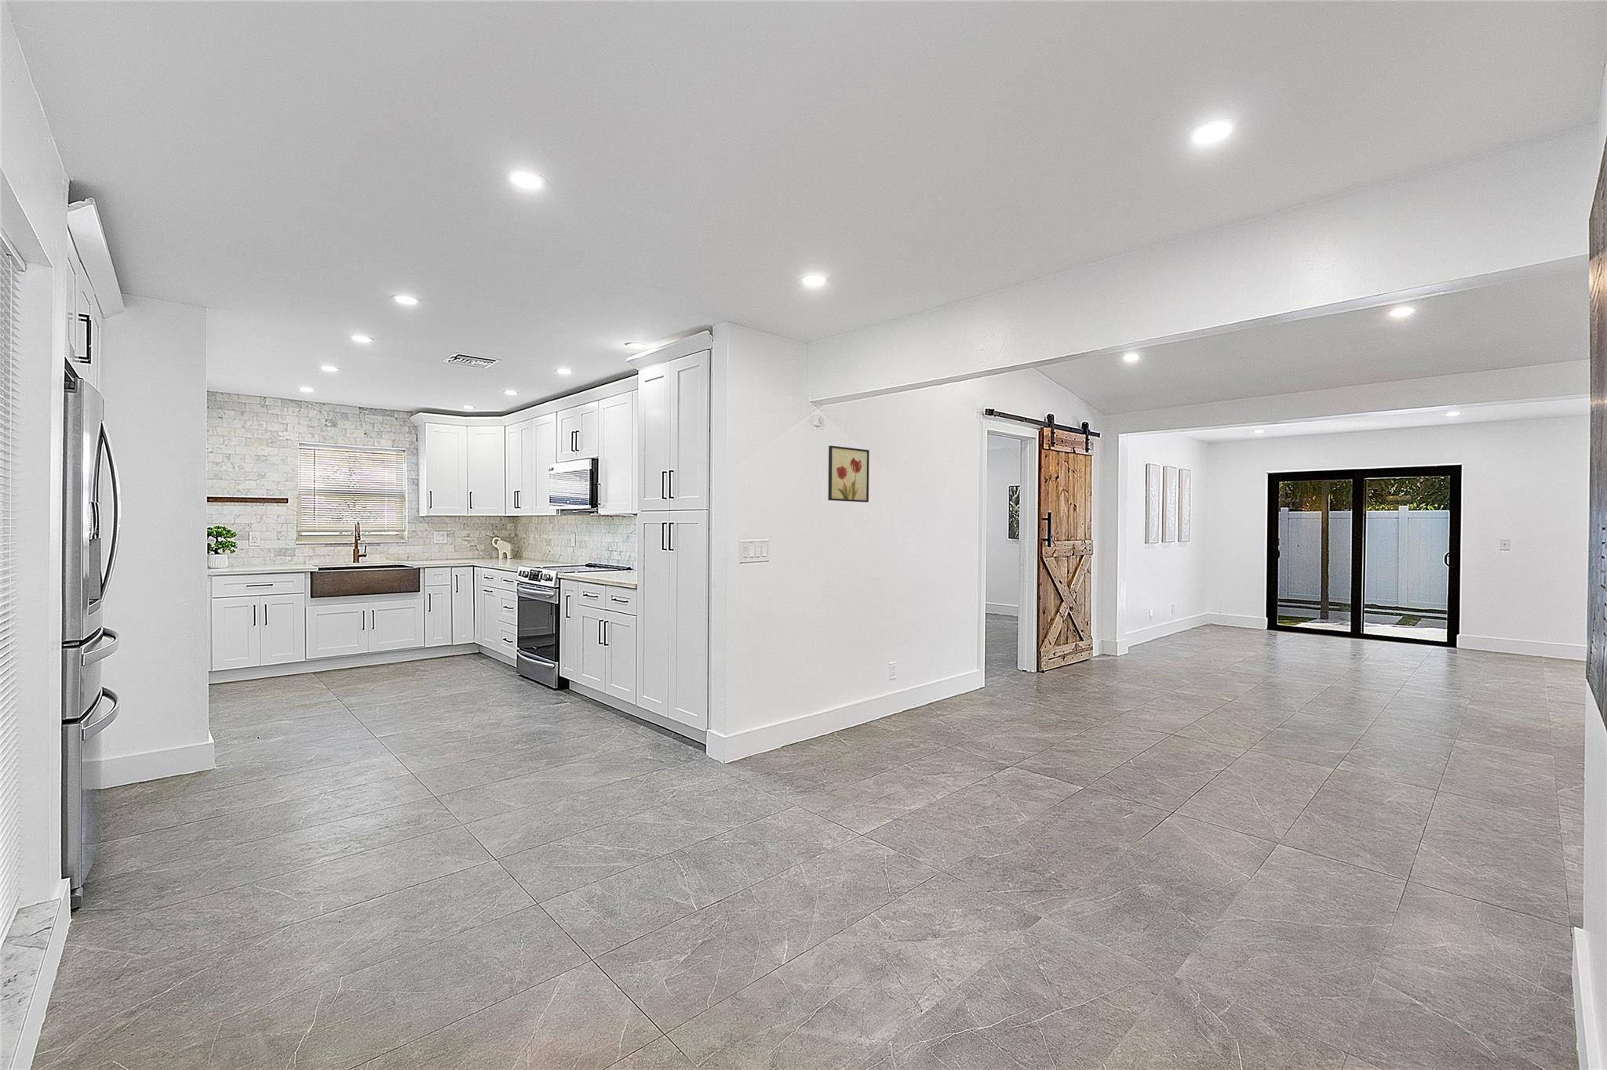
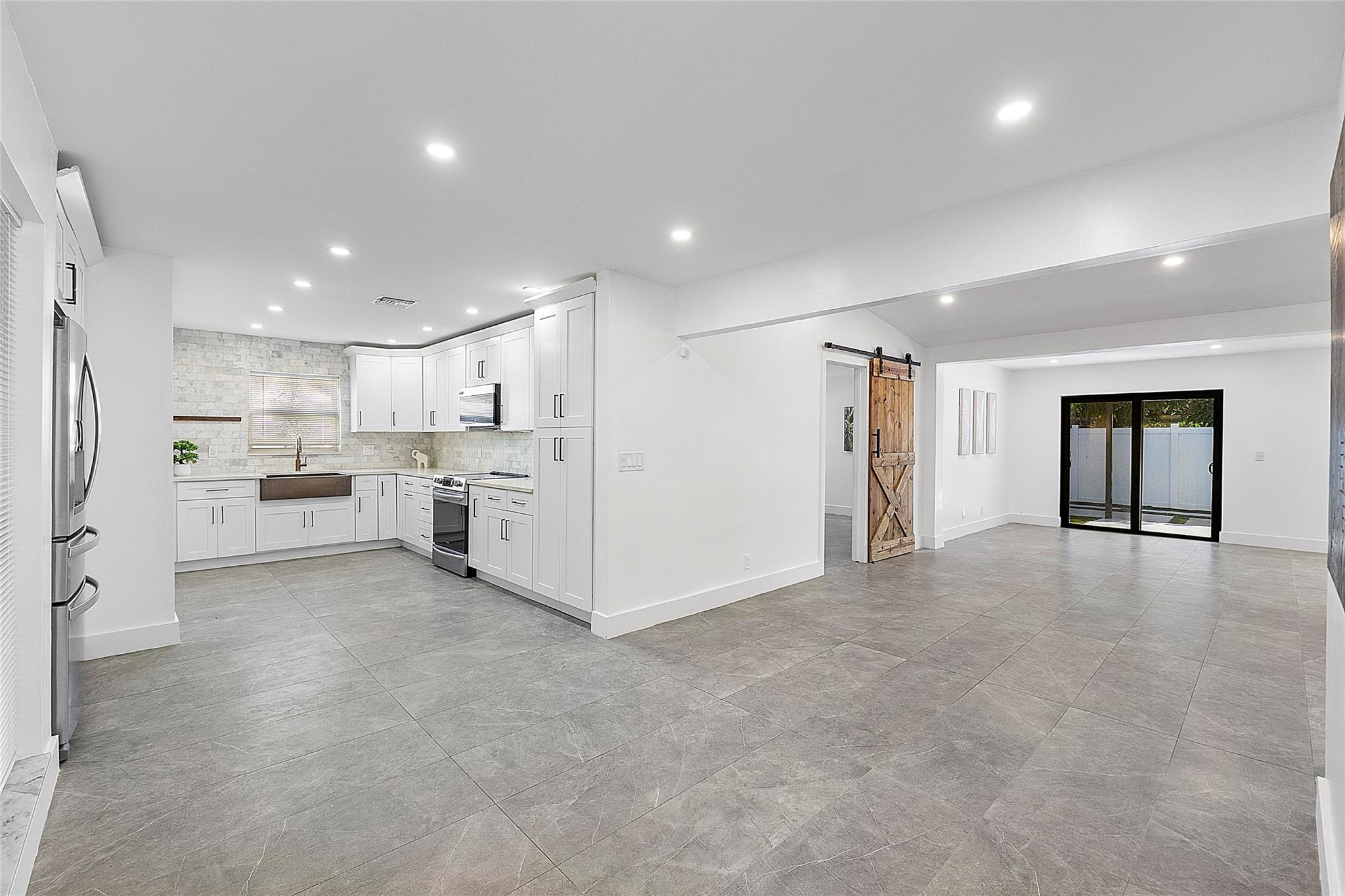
- wall art [827,445,870,503]
